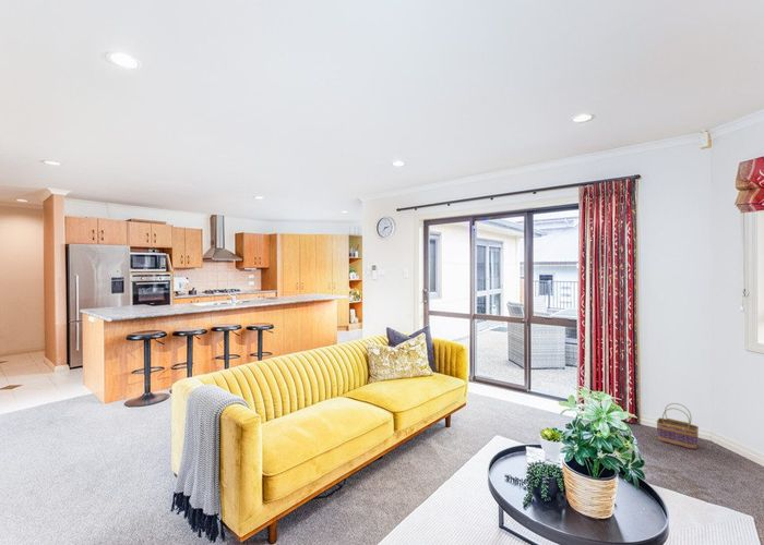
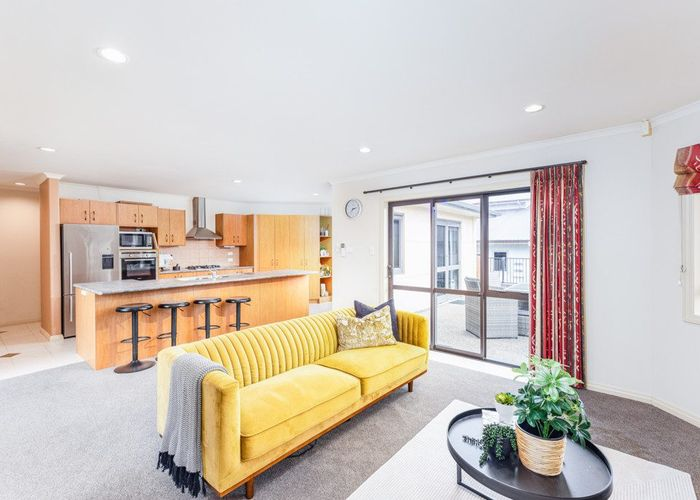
- basket [656,402,700,450]
